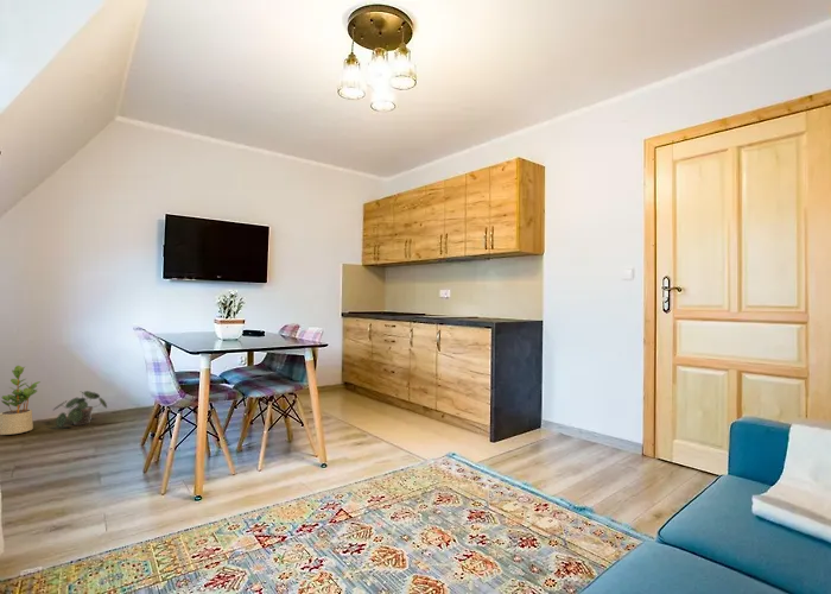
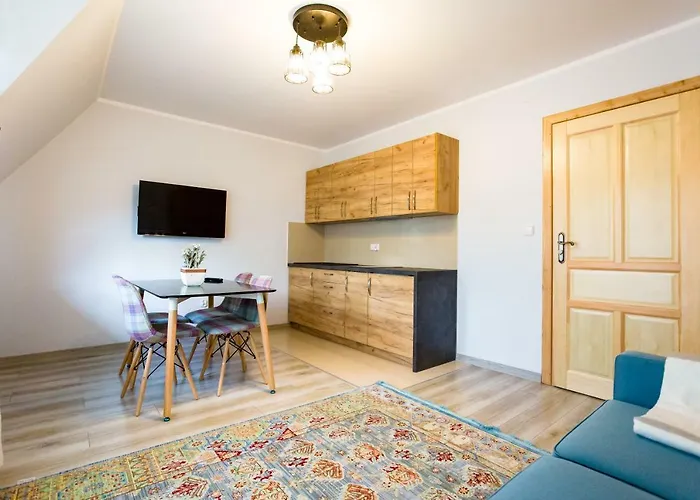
- potted plant [0,365,42,436]
- potted plant [52,390,108,428]
